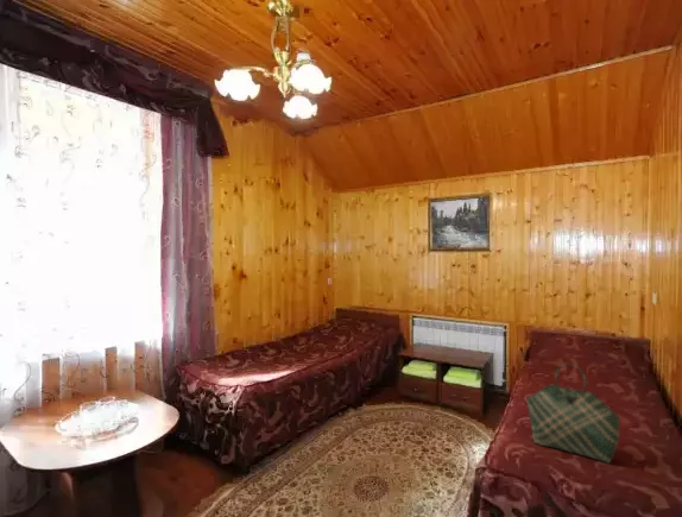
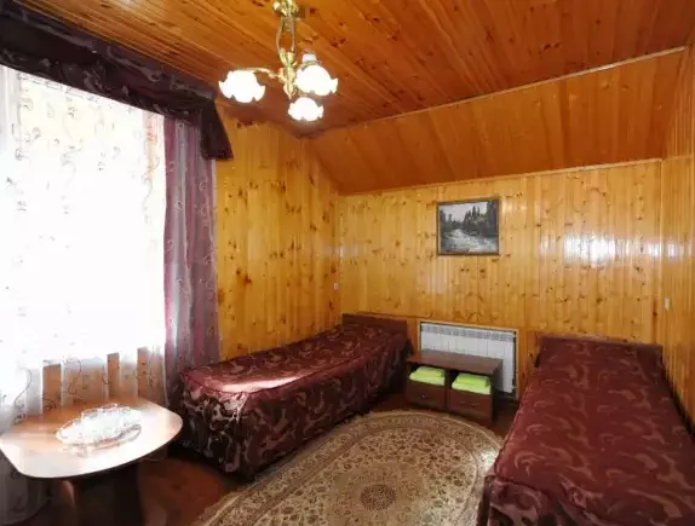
- tote bag [524,362,621,465]
